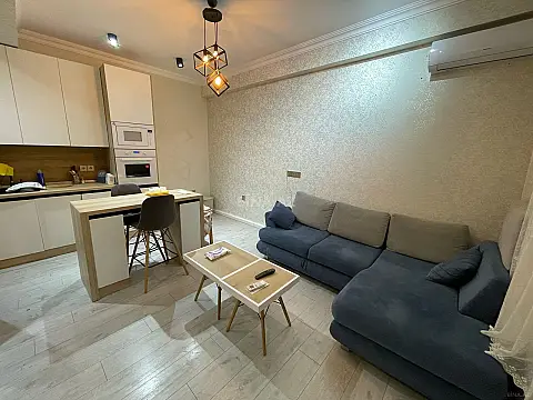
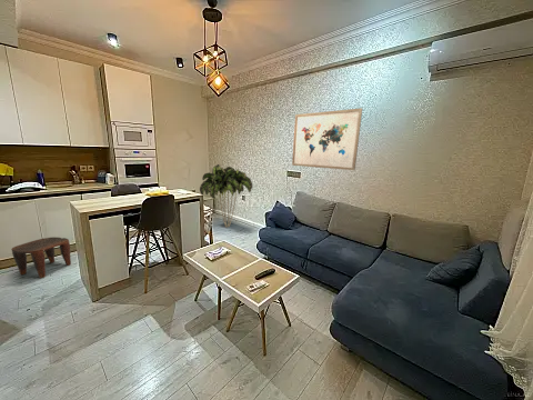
+ indoor plant [199,163,253,229]
+ stool [10,237,72,279]
+ wall art [291,107,363,171]
